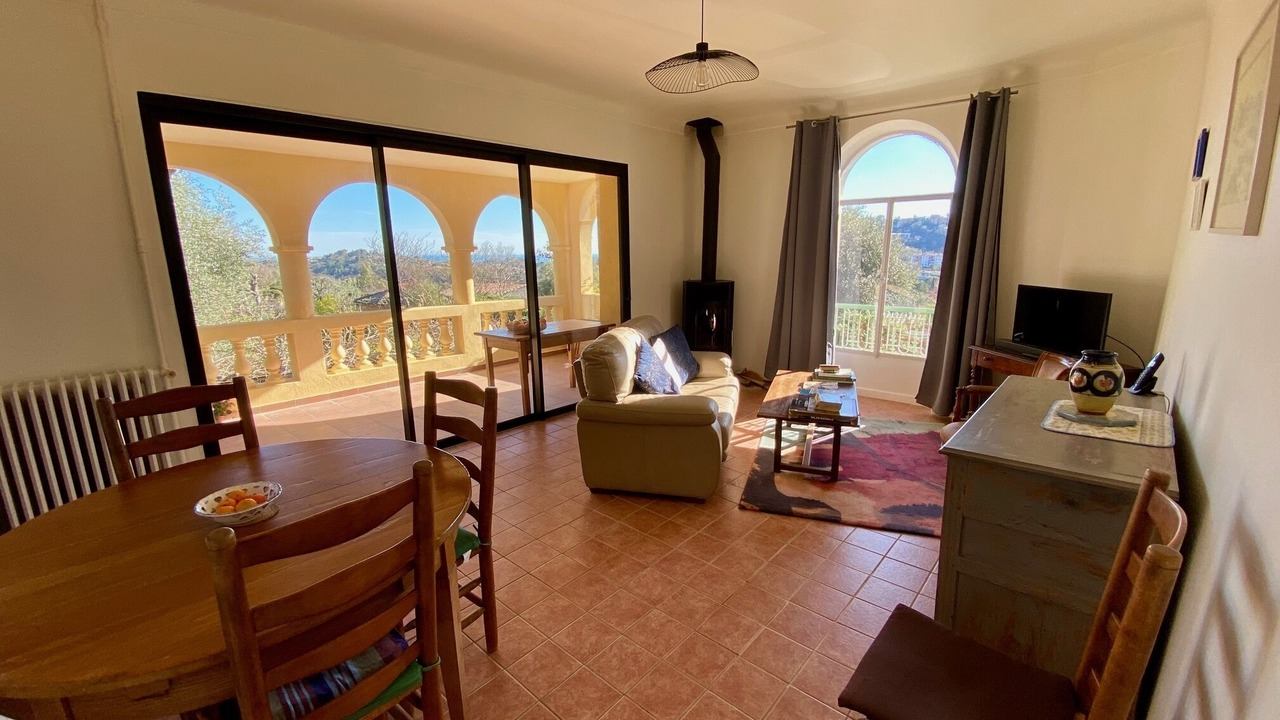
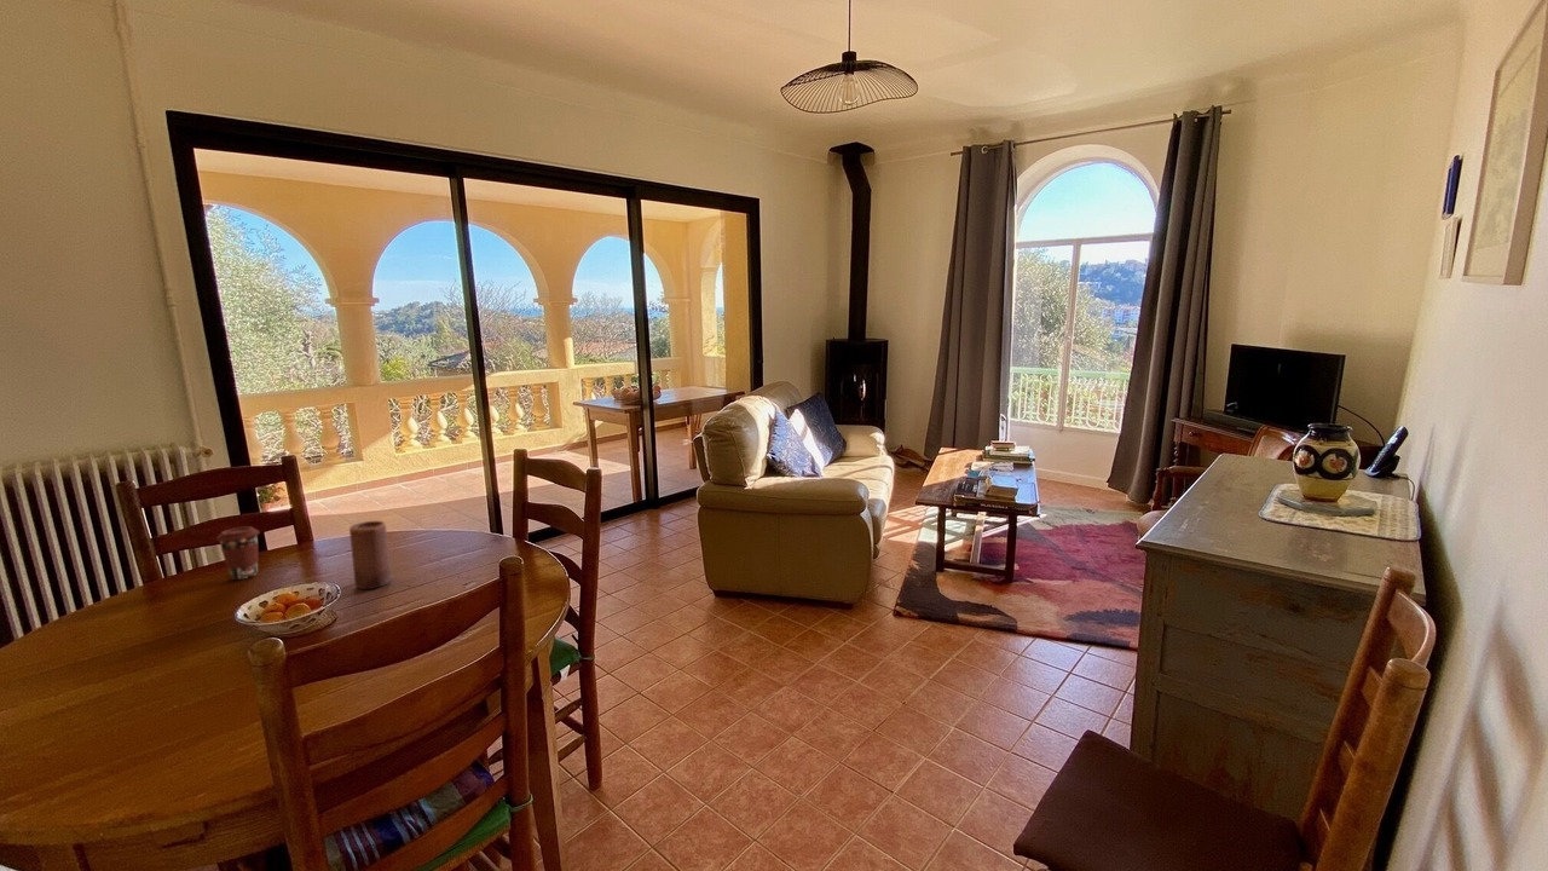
+ candle [348,520,392,590]
+ coffee cup [215,525,260,581]
